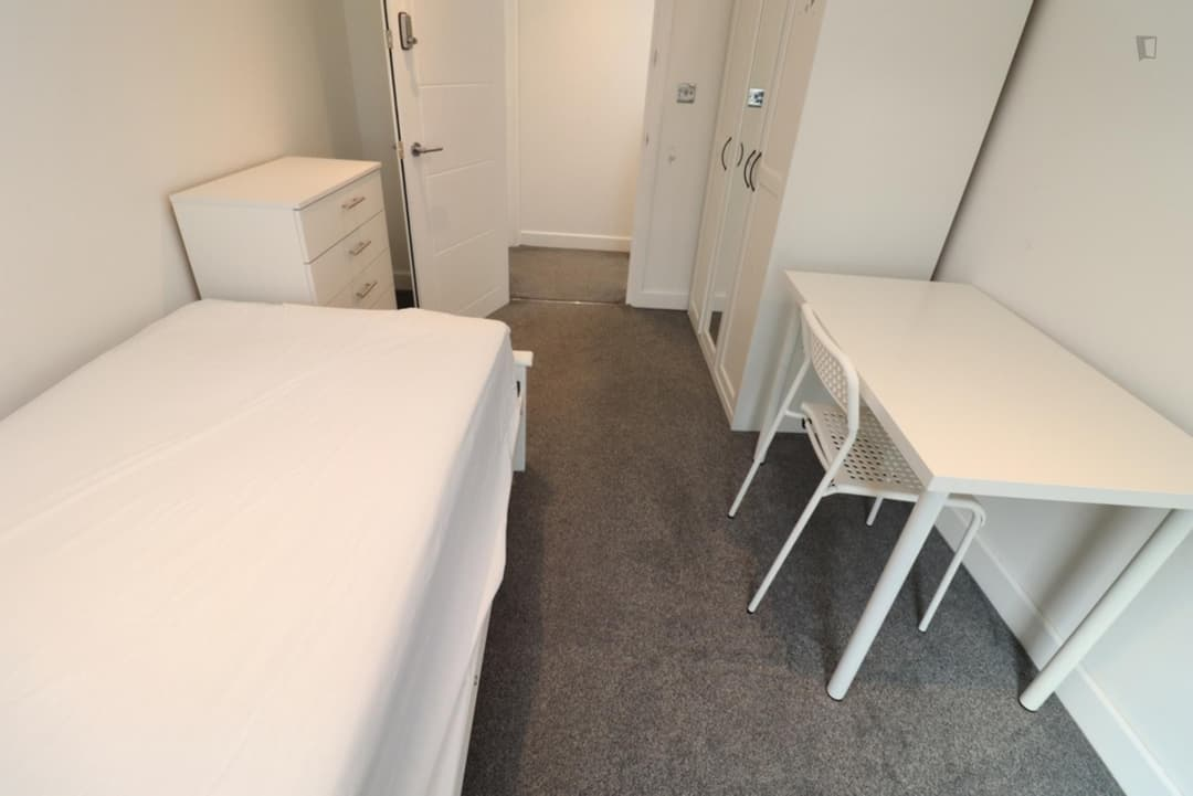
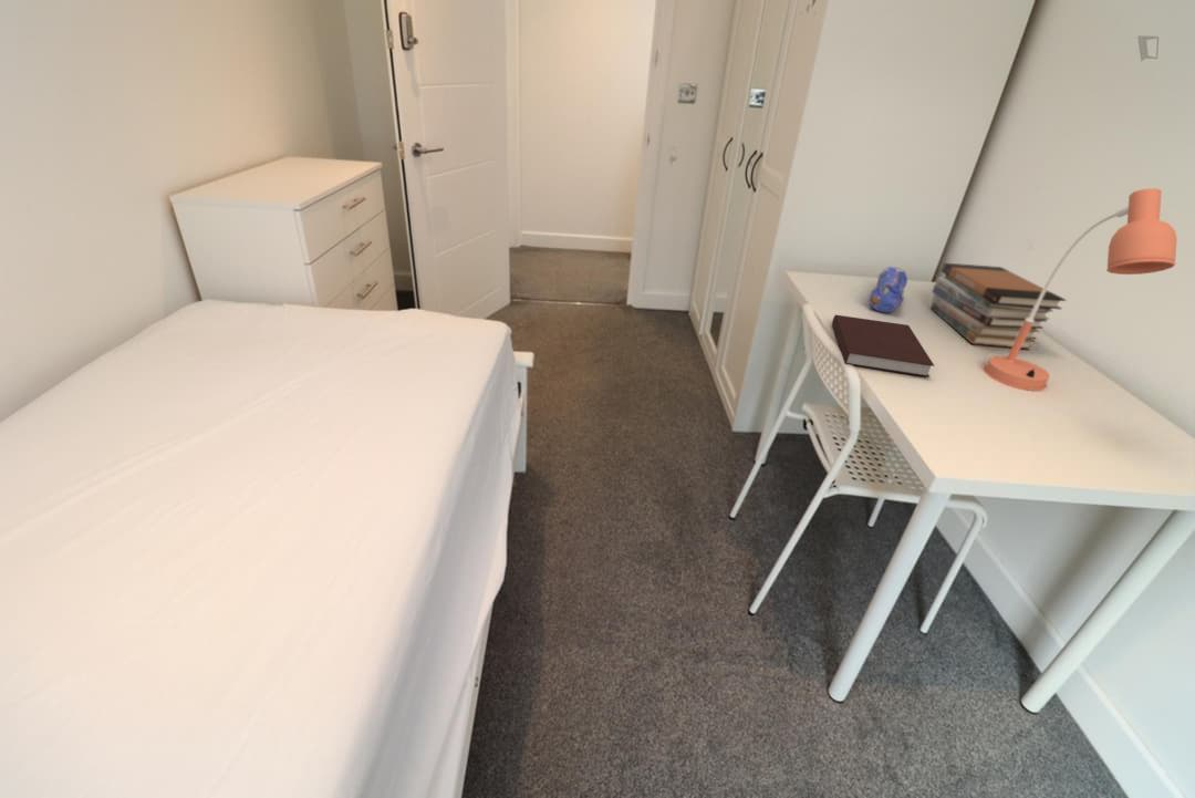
+ desk lamp [983,187,1178,392]
+ notebook [831,313,935,379]
+ book stack [929,262,1067,350]
+ pencil case [869,266,908,313]
